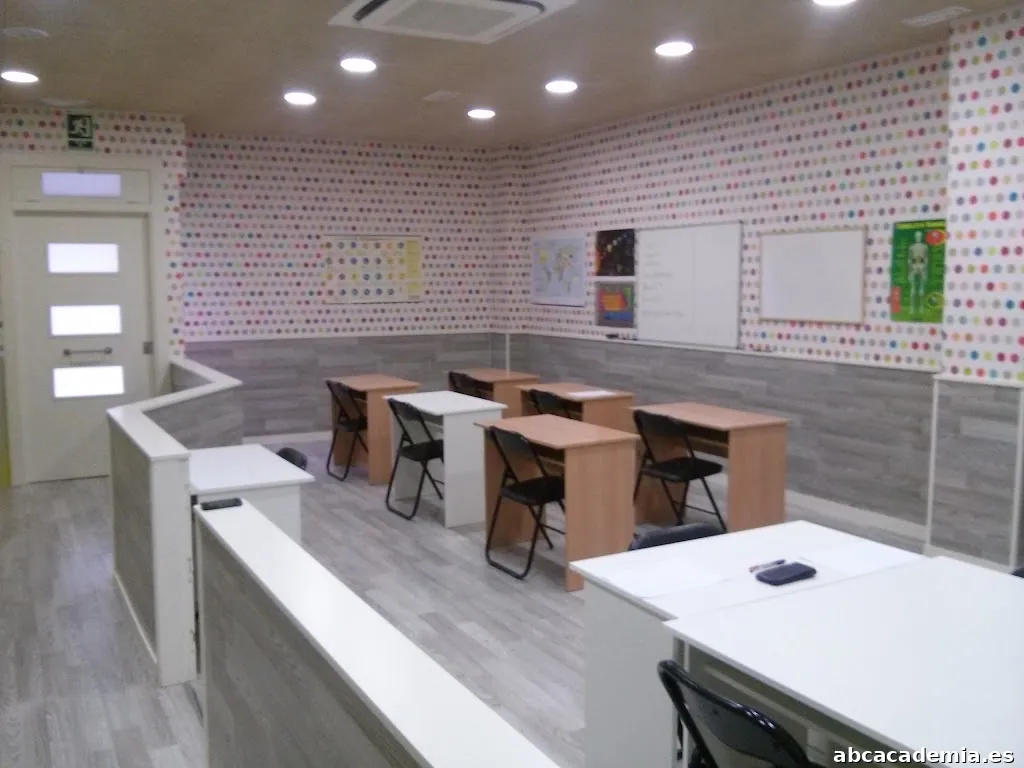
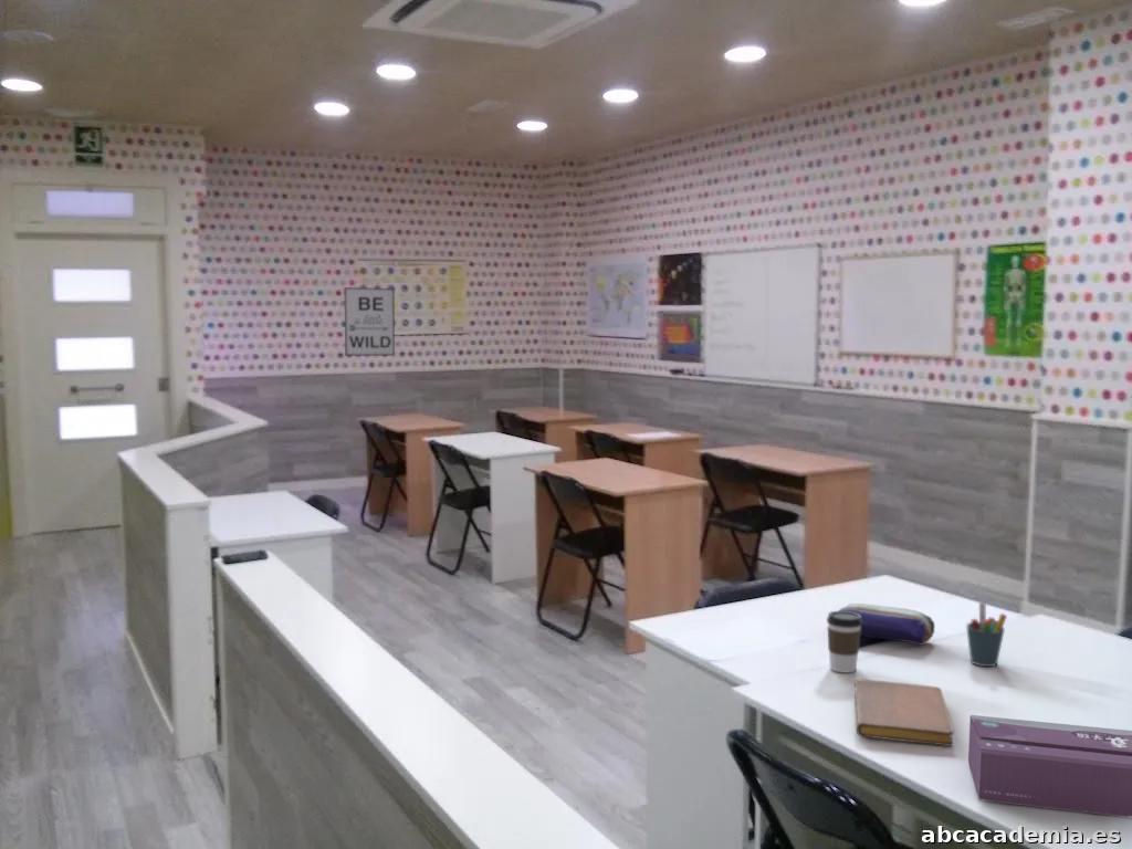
+ coffee cup [826,609,862,673]
+ pen holder [965,601,1008,668]
+ notebook [853,678,955,747]
+ wall art [343,286,396,357]
+ pencil case [838,602,936,646]
+ tissue box [967,714,1132,819]
